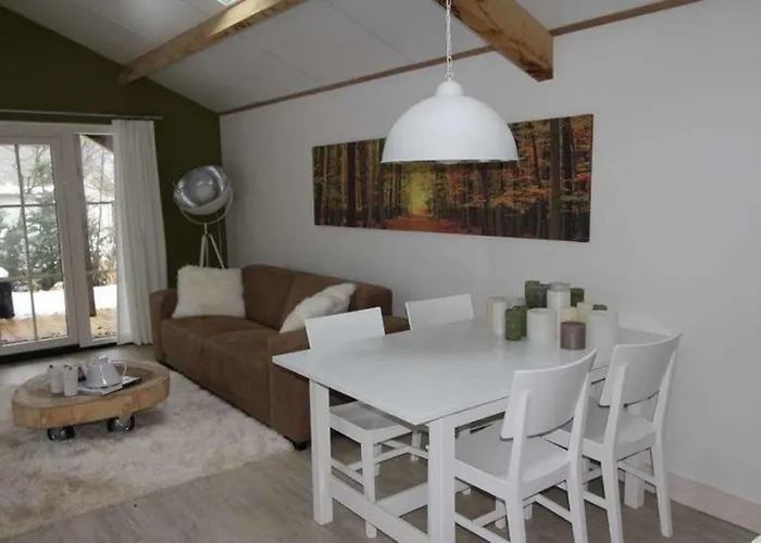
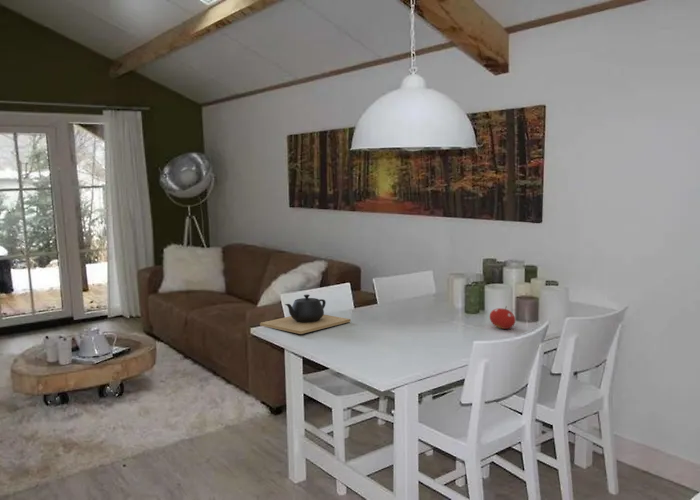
+ fruit [489,305,516,330]
+ teapot [259,293,352,335]
